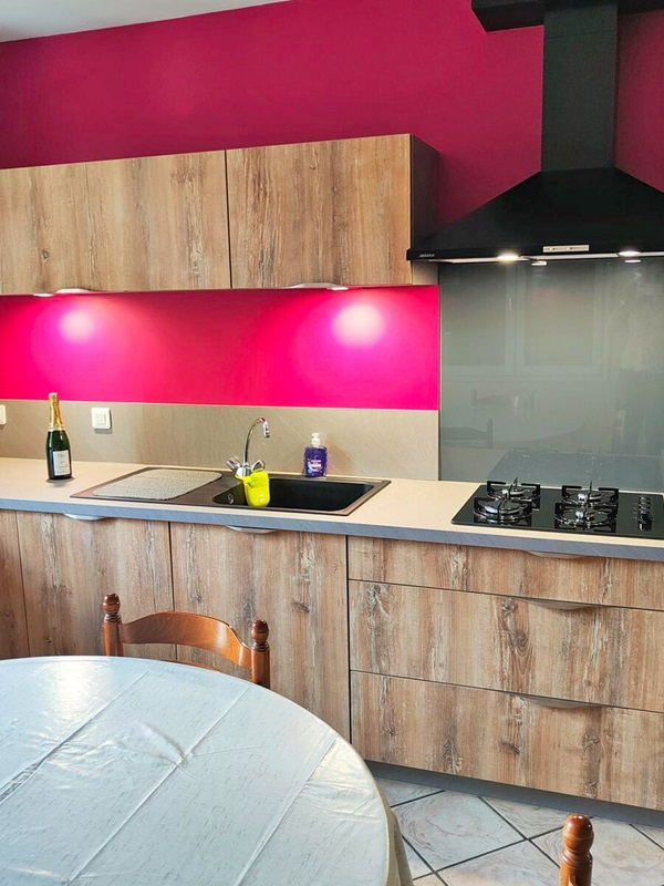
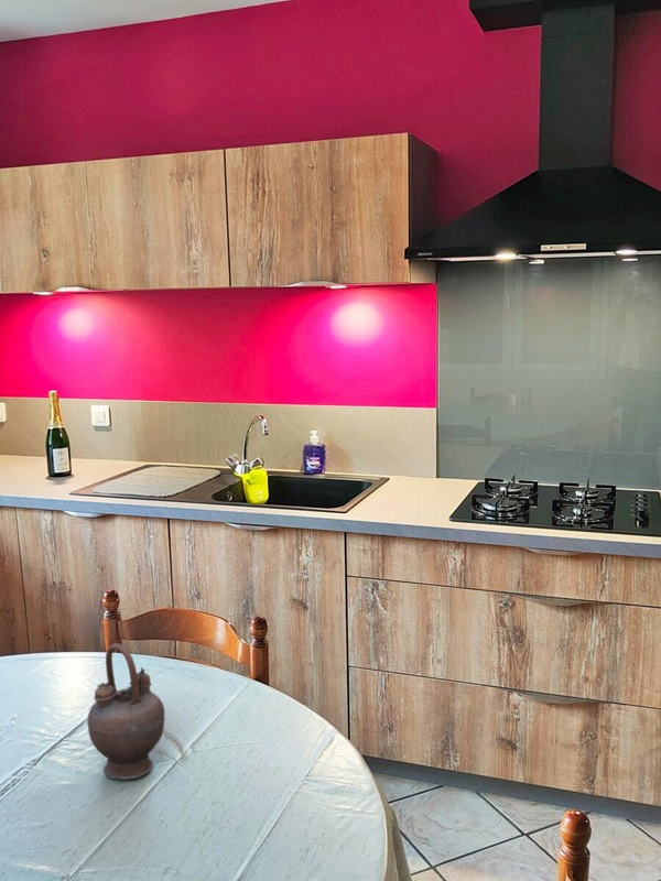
+ teapot [86,643,166,781]
